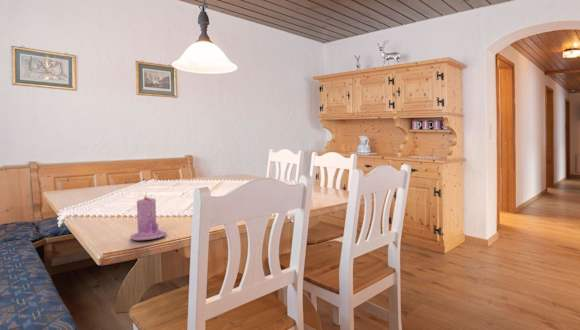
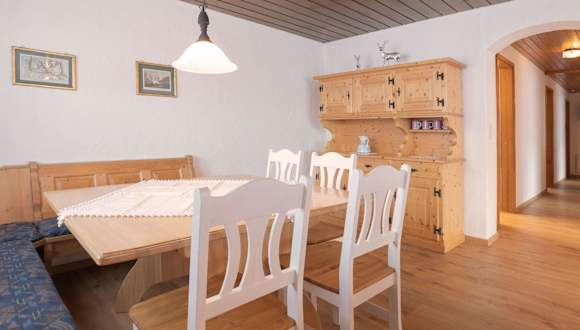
- candle [129,192,168,241]
